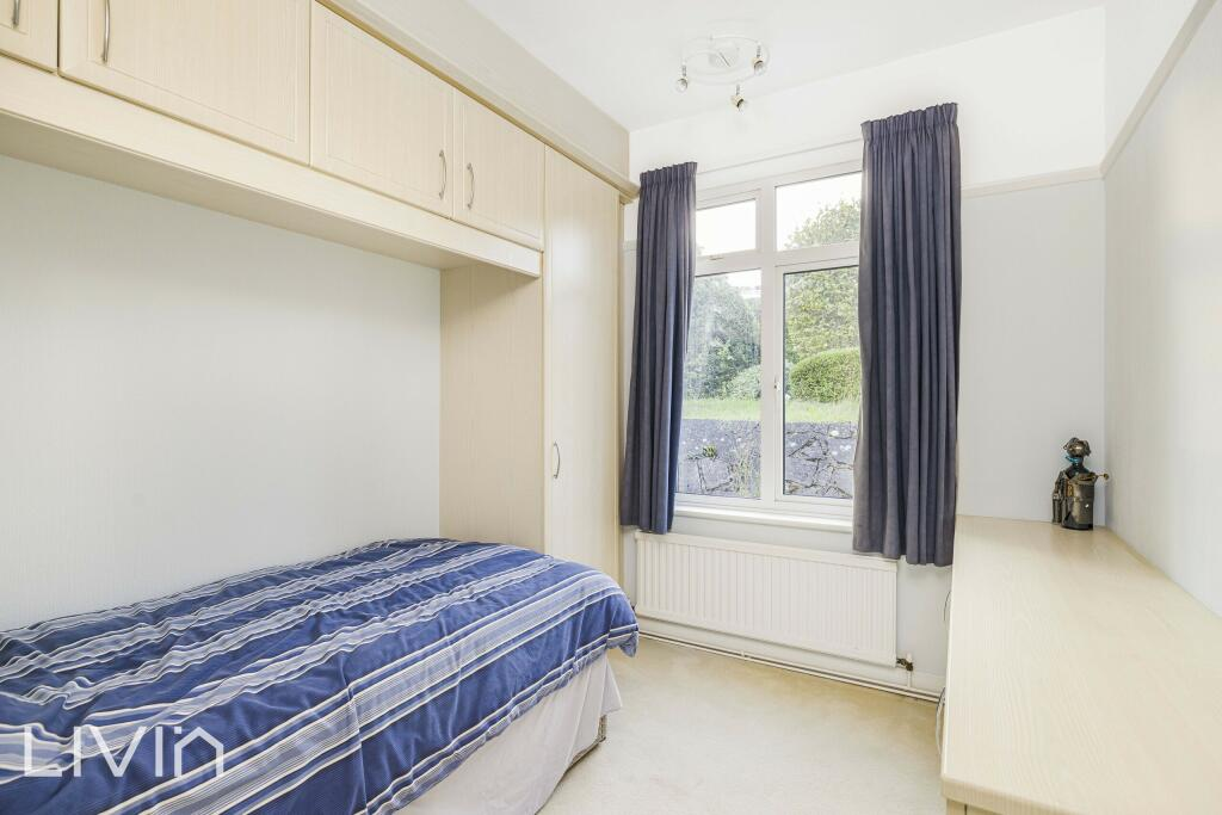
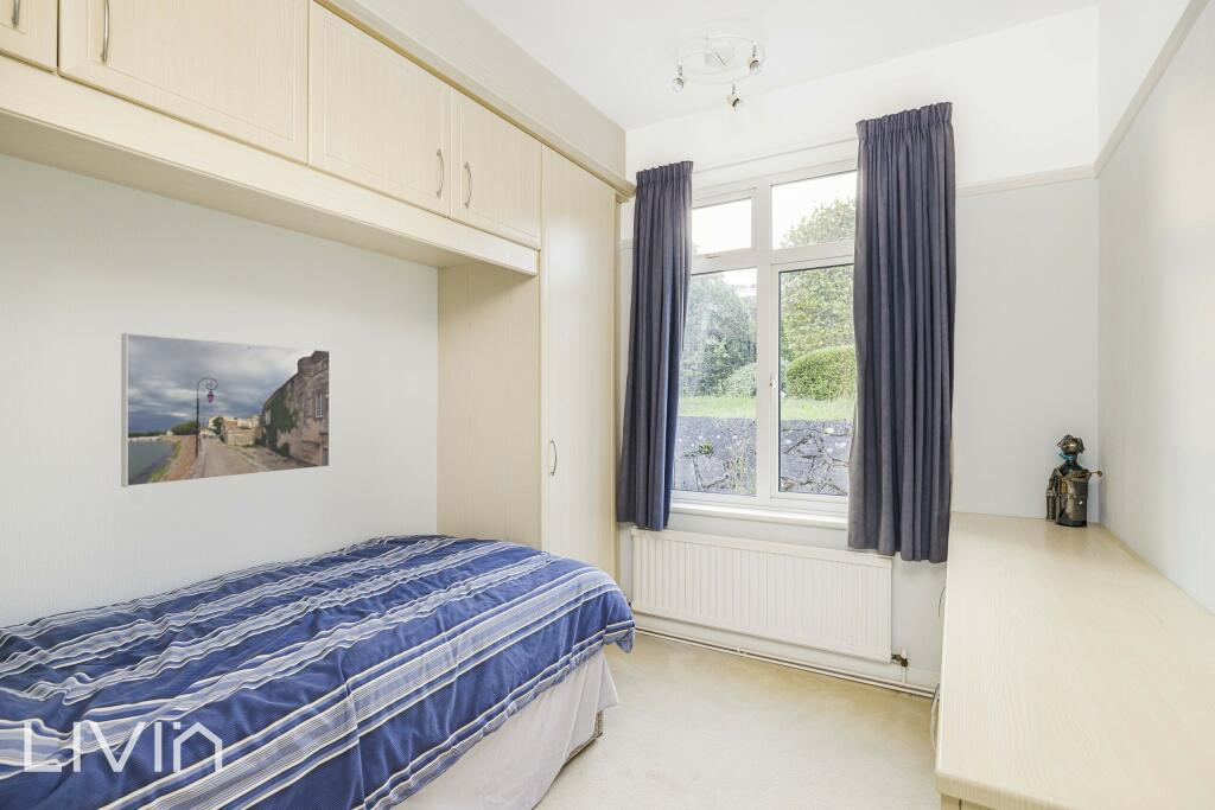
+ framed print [120,332,331,489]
